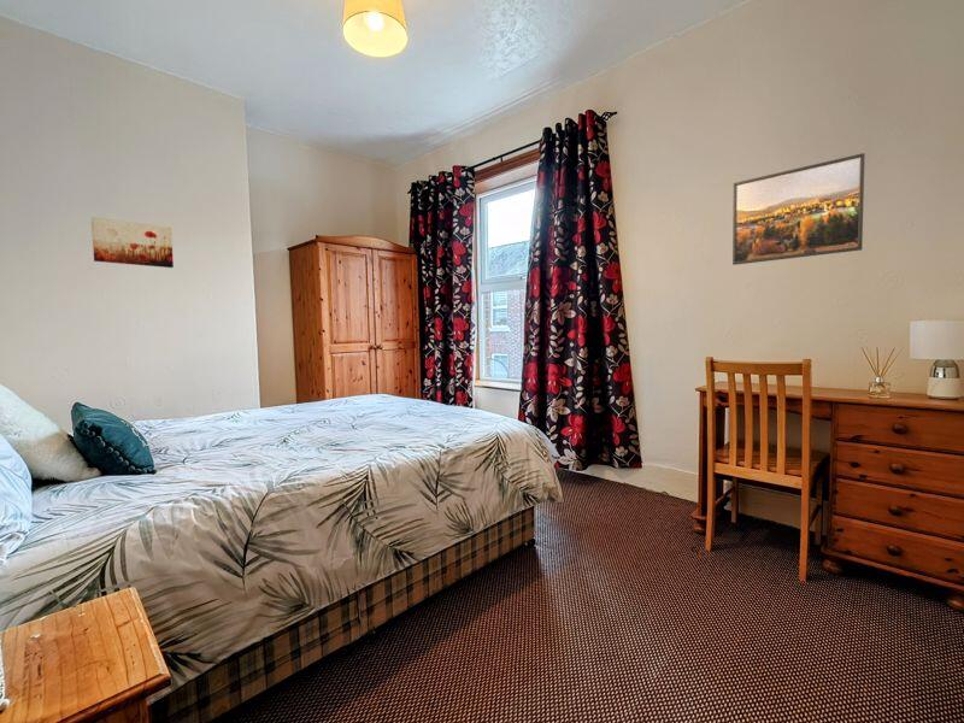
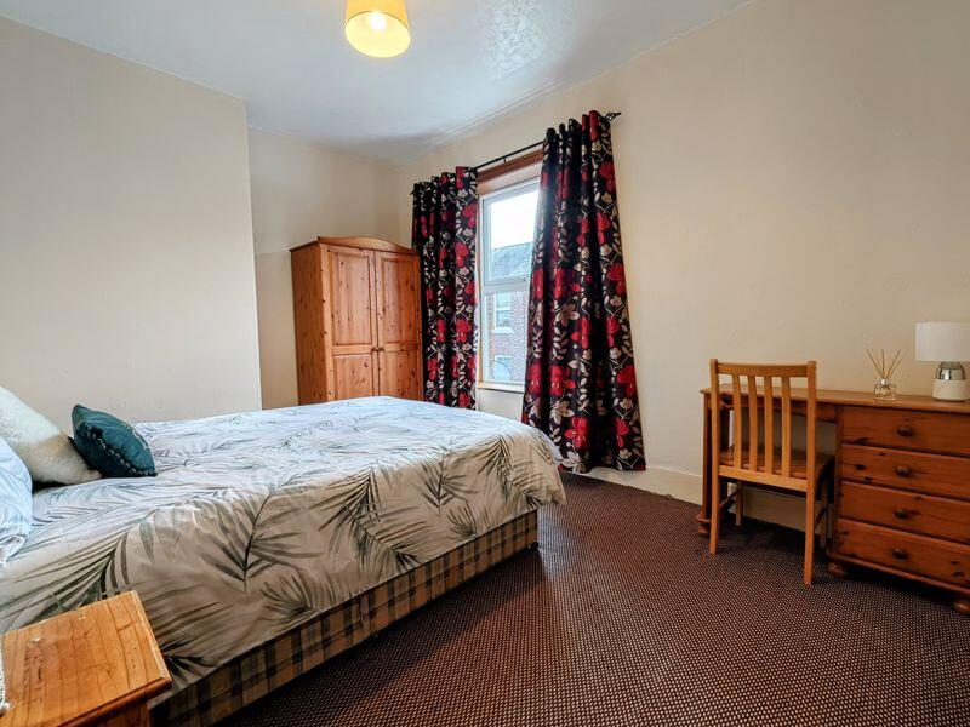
- wall art [90,216,175,269]
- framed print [731,152,866,266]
